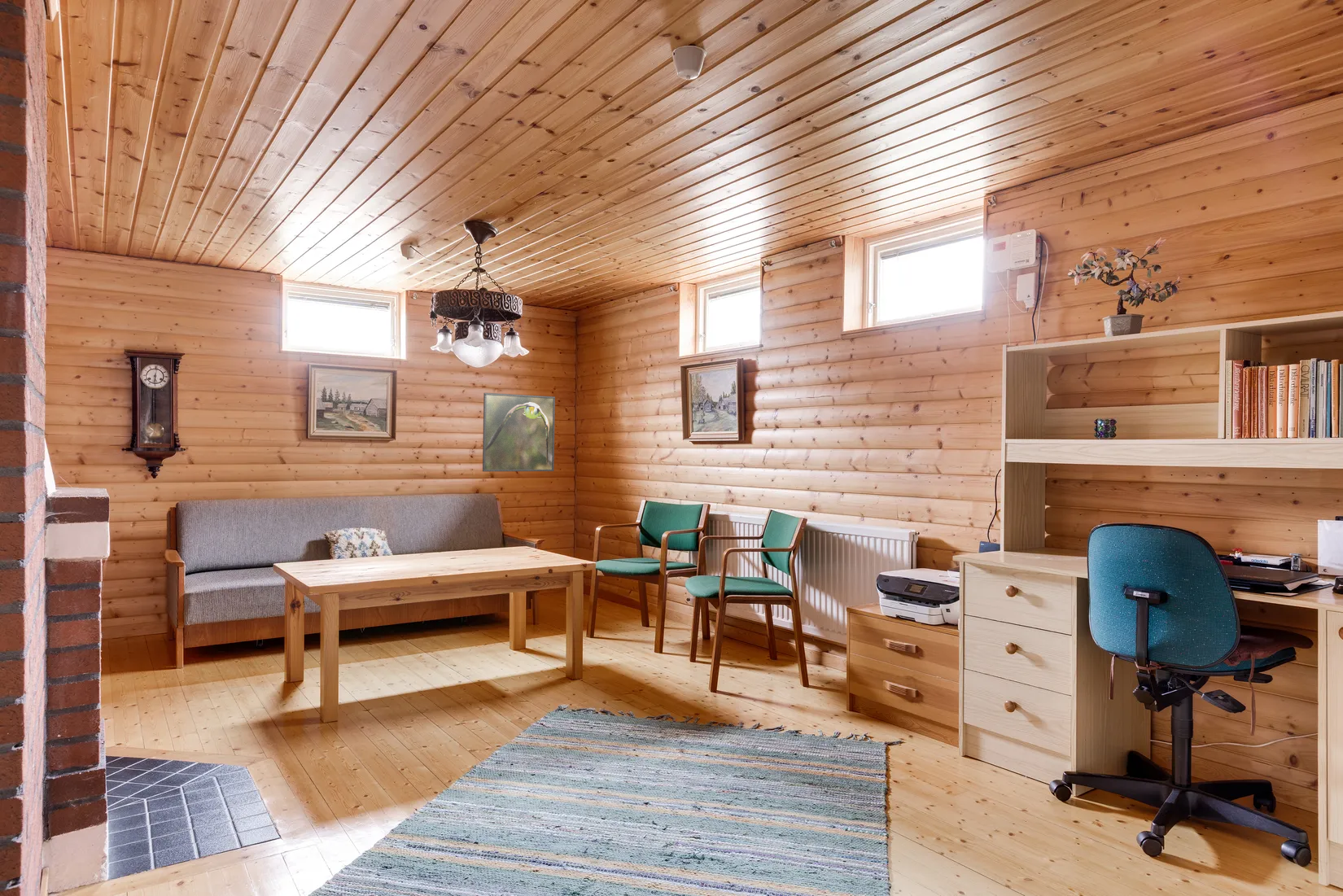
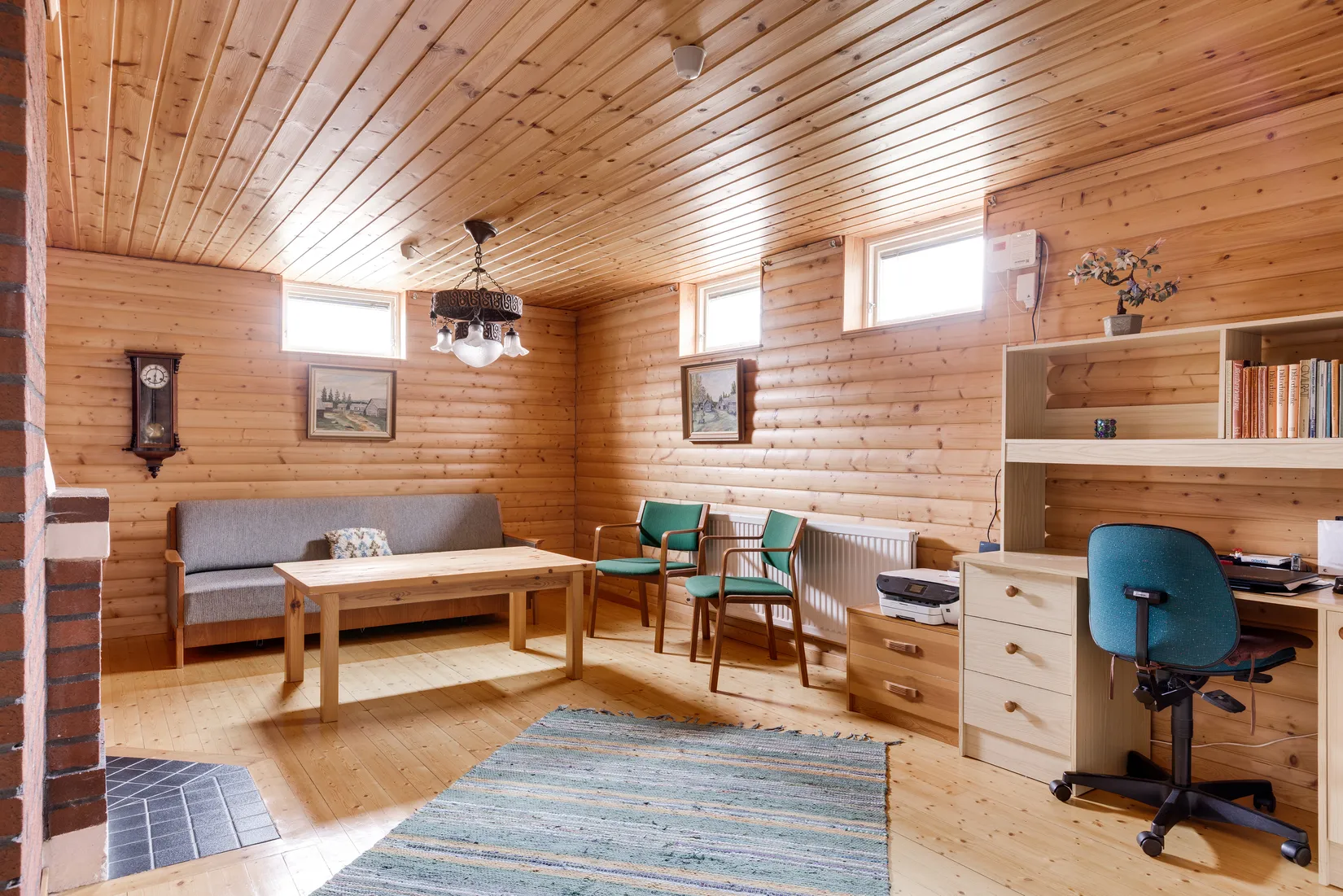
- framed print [482,392,556,472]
